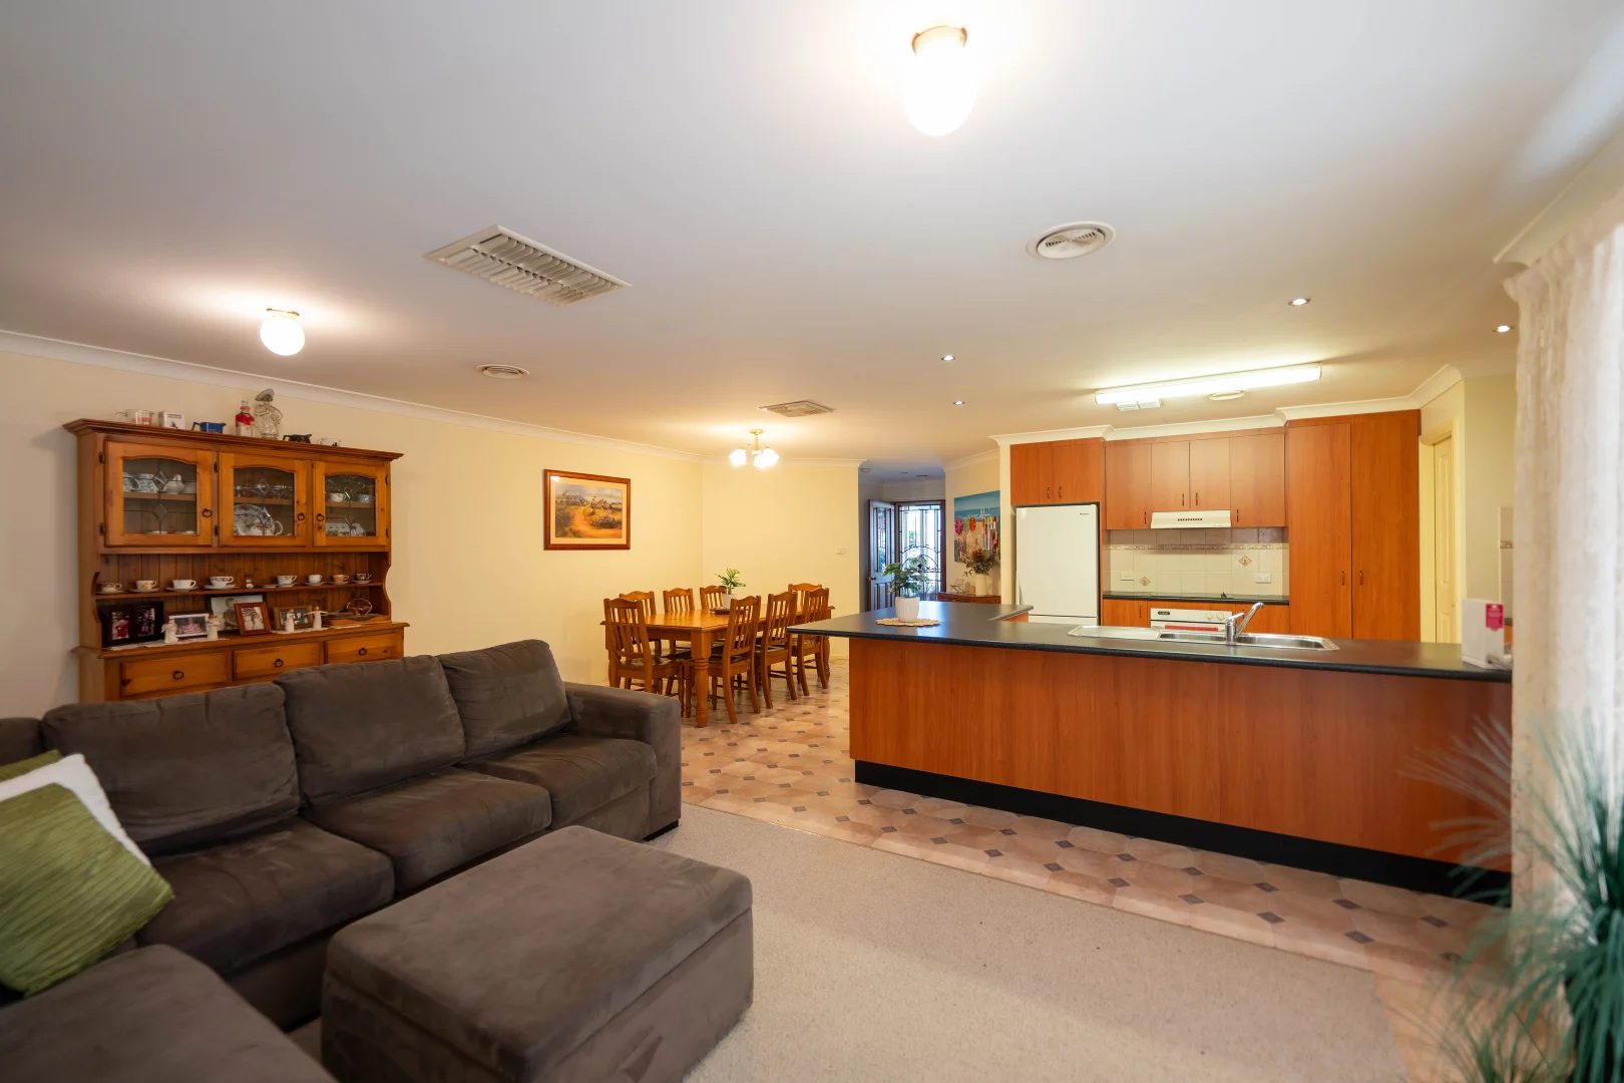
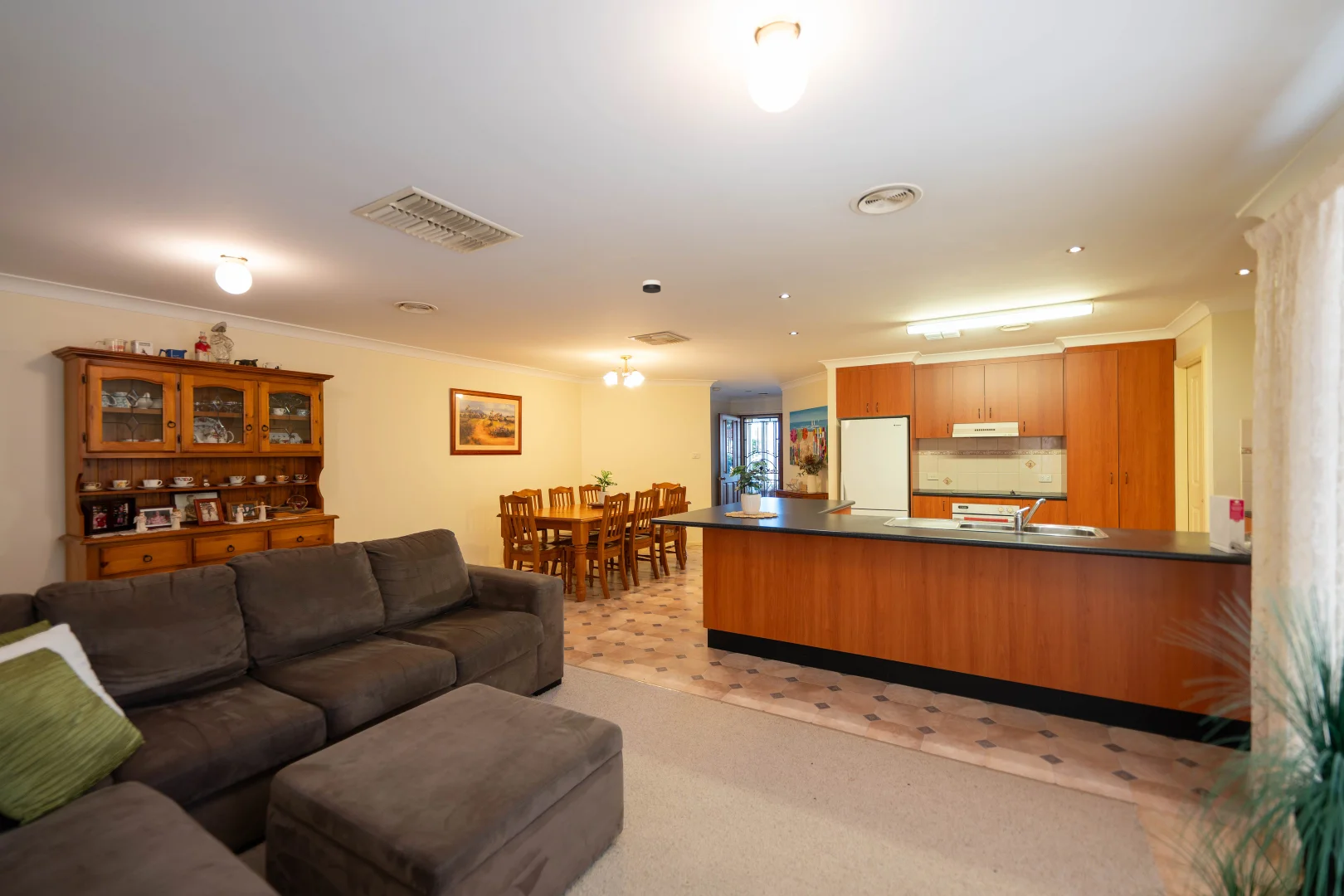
+ smoke detector [642,279,661,294]
